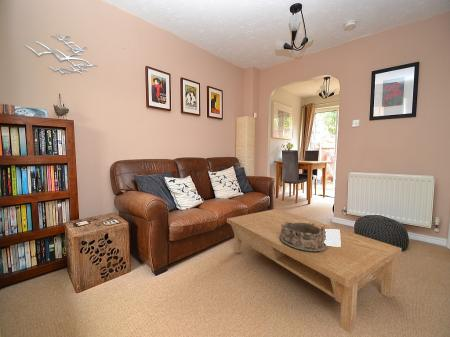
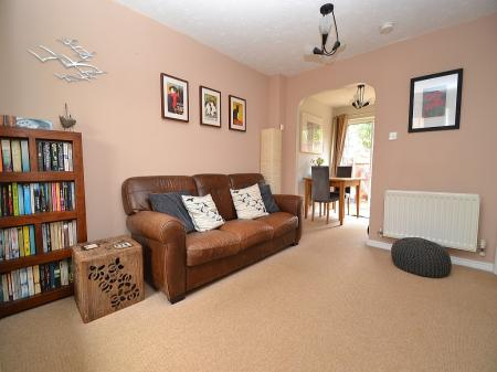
- coffee table [226,208,403,335]
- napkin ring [279,221,328,252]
